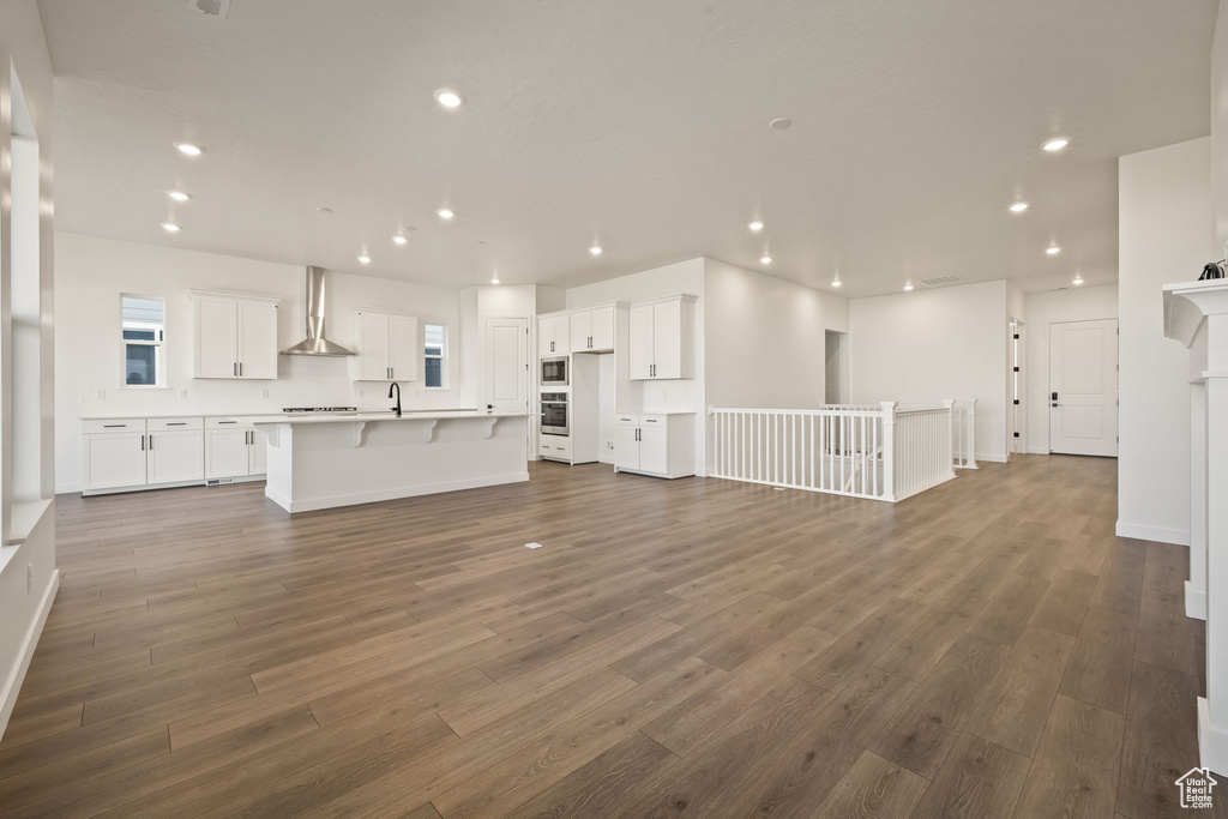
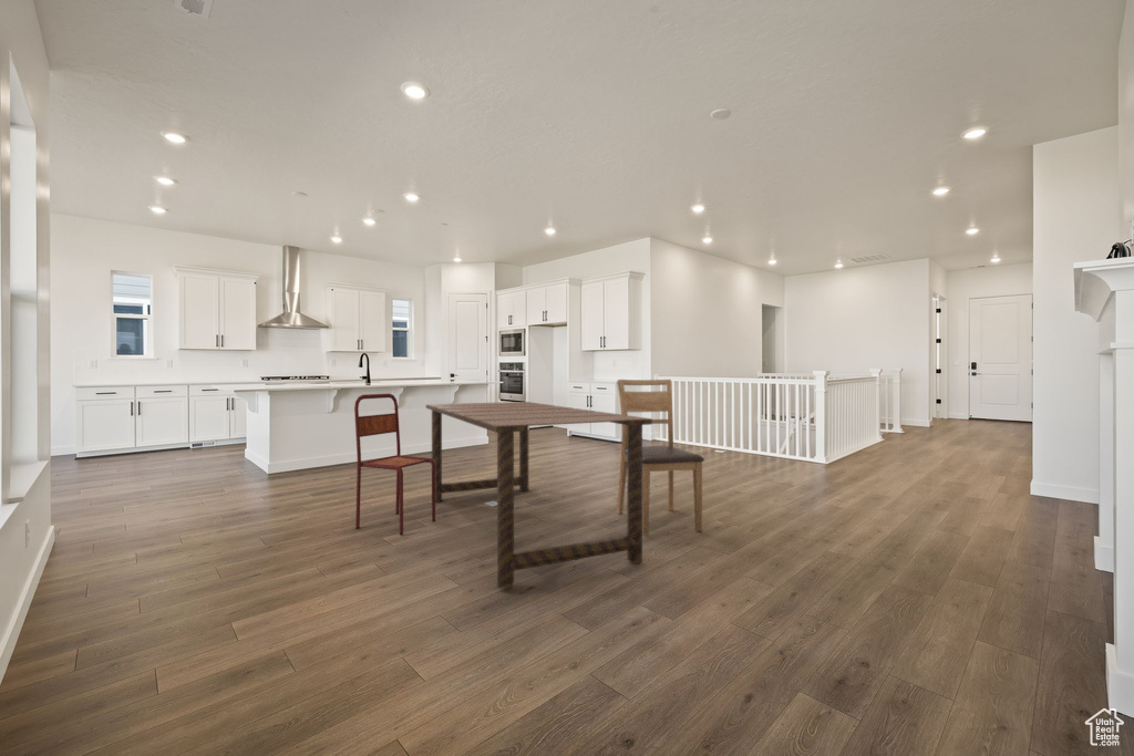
+ dining table [425,401,653,590]
+ chair [616,379,705,536]
+ chair [353,393,436,536]
